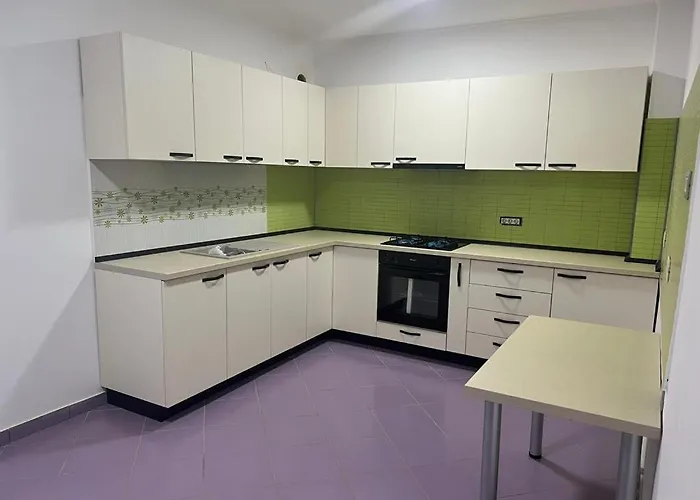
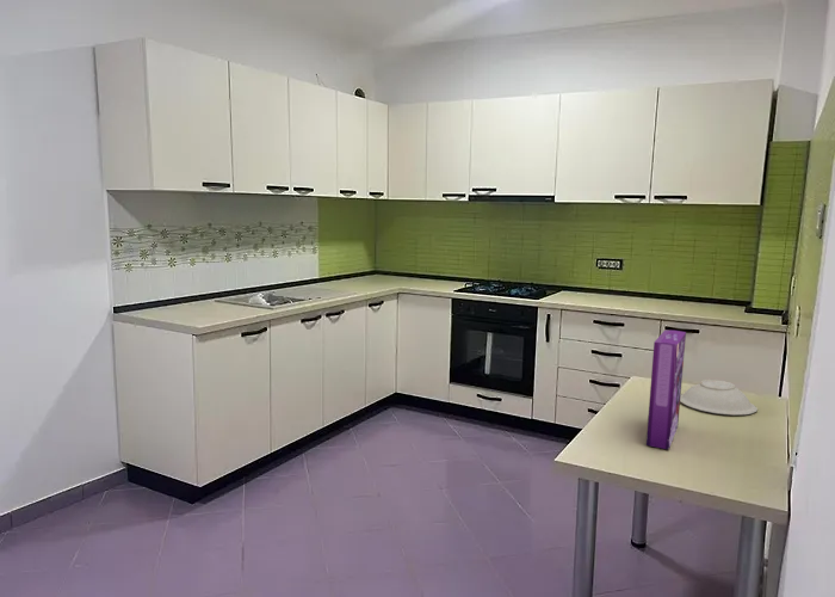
+ cereal box [645,330,687,450]
+ bowl [680,378,759,417]
